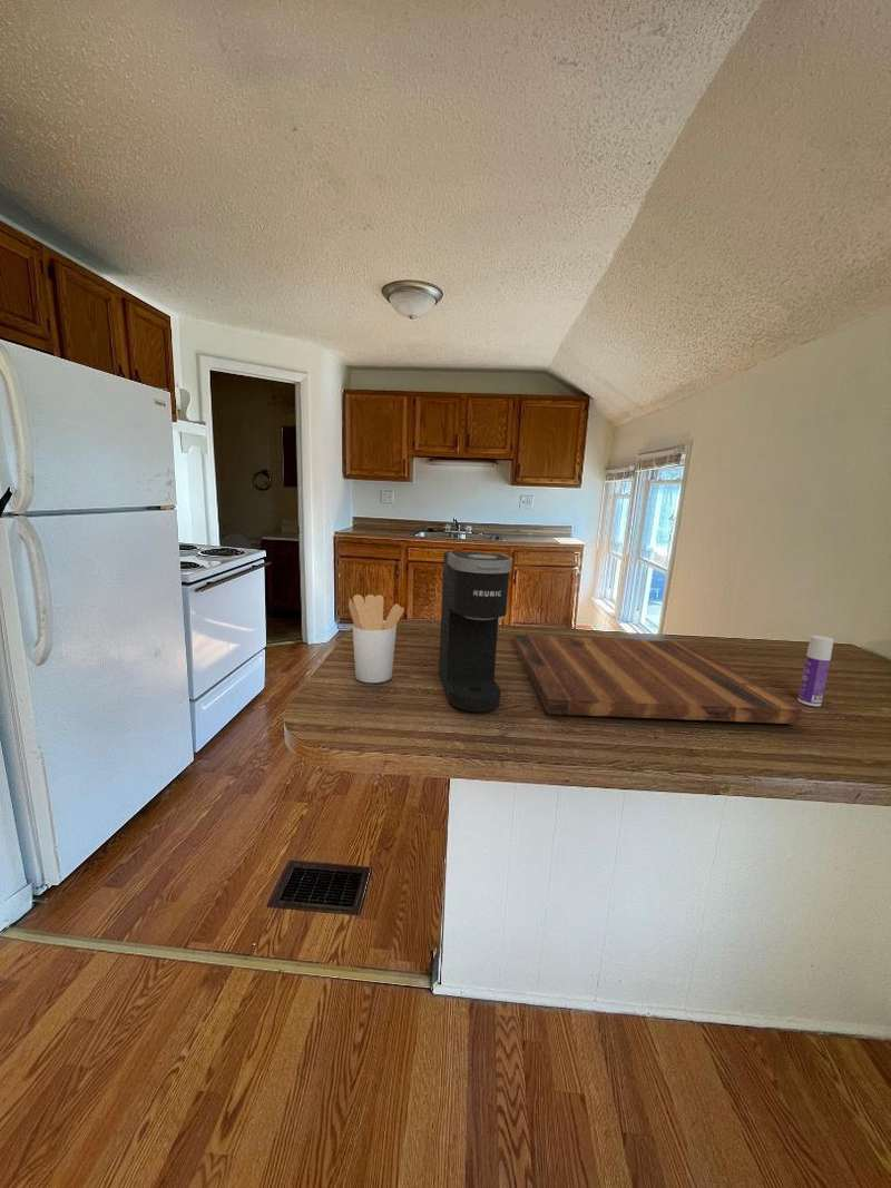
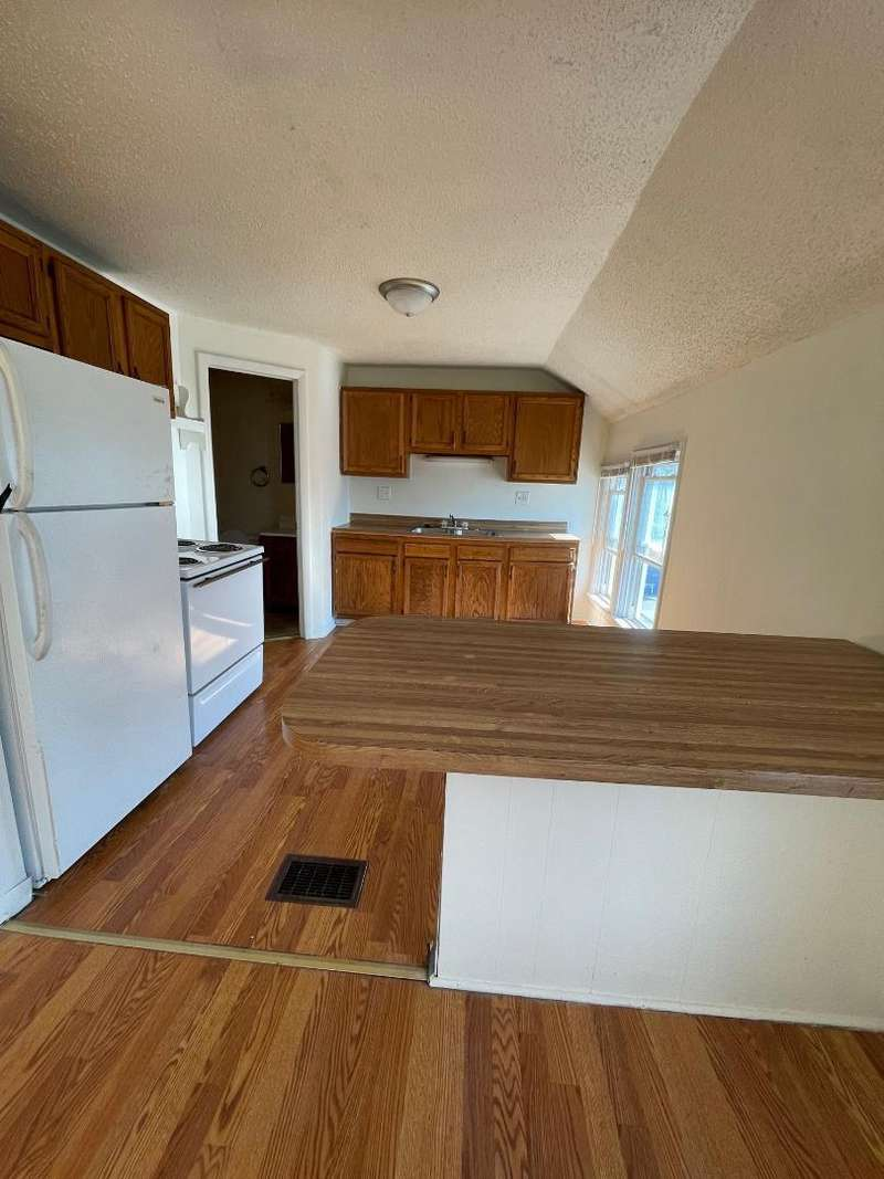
- utensil holder [347,593,405,684]
- coffee maker [438,550,513,714]
- bottle [797,635,835,707]
- cutting board [512,634,803,725]
